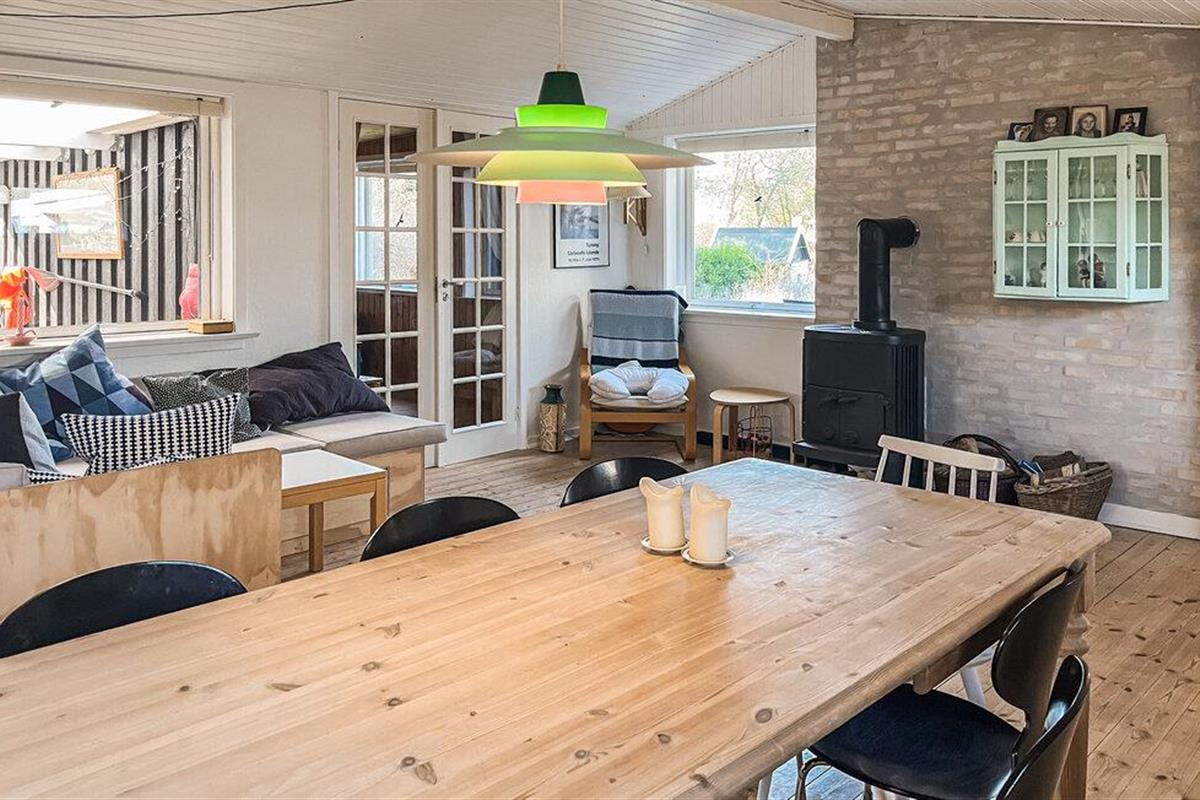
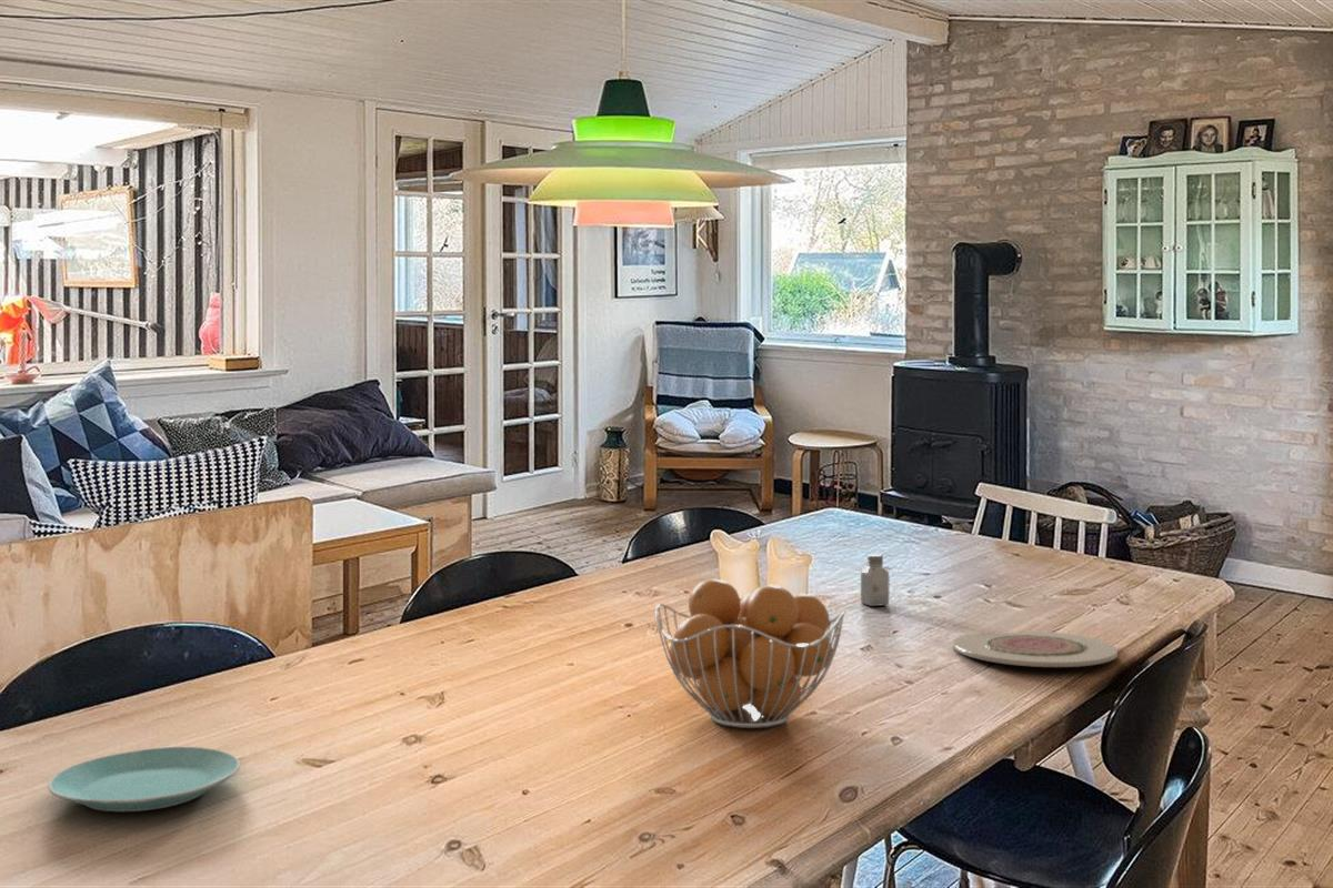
+ saltshaker [860,553,890,607]
+ plate [47,746,241,813]
+ fruit basket [654,577,845,729]
+ plate [952,630,1119,668]
